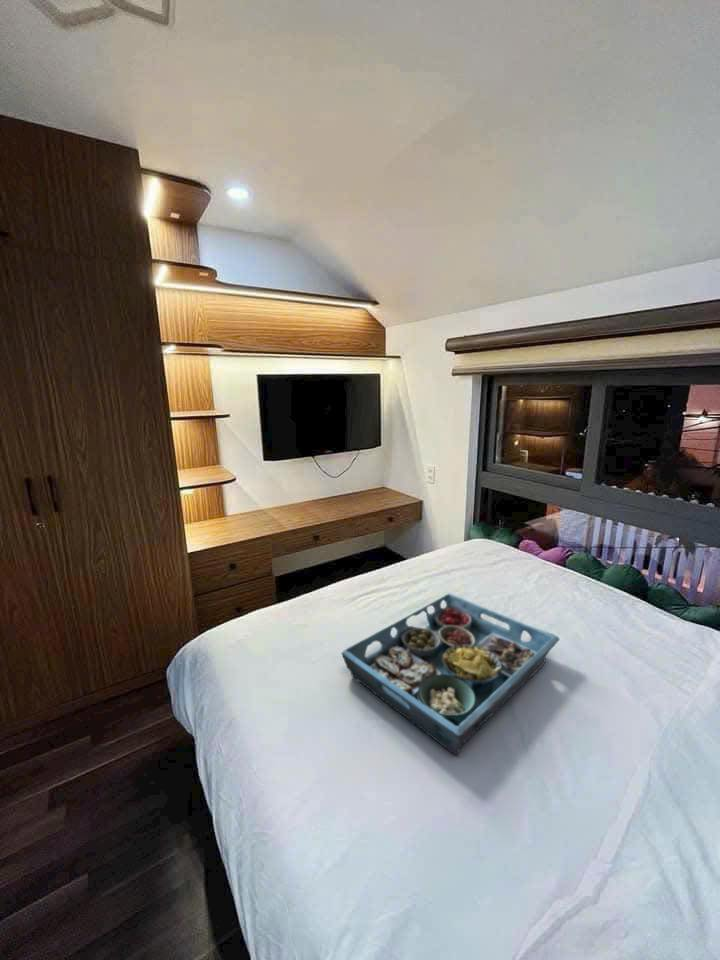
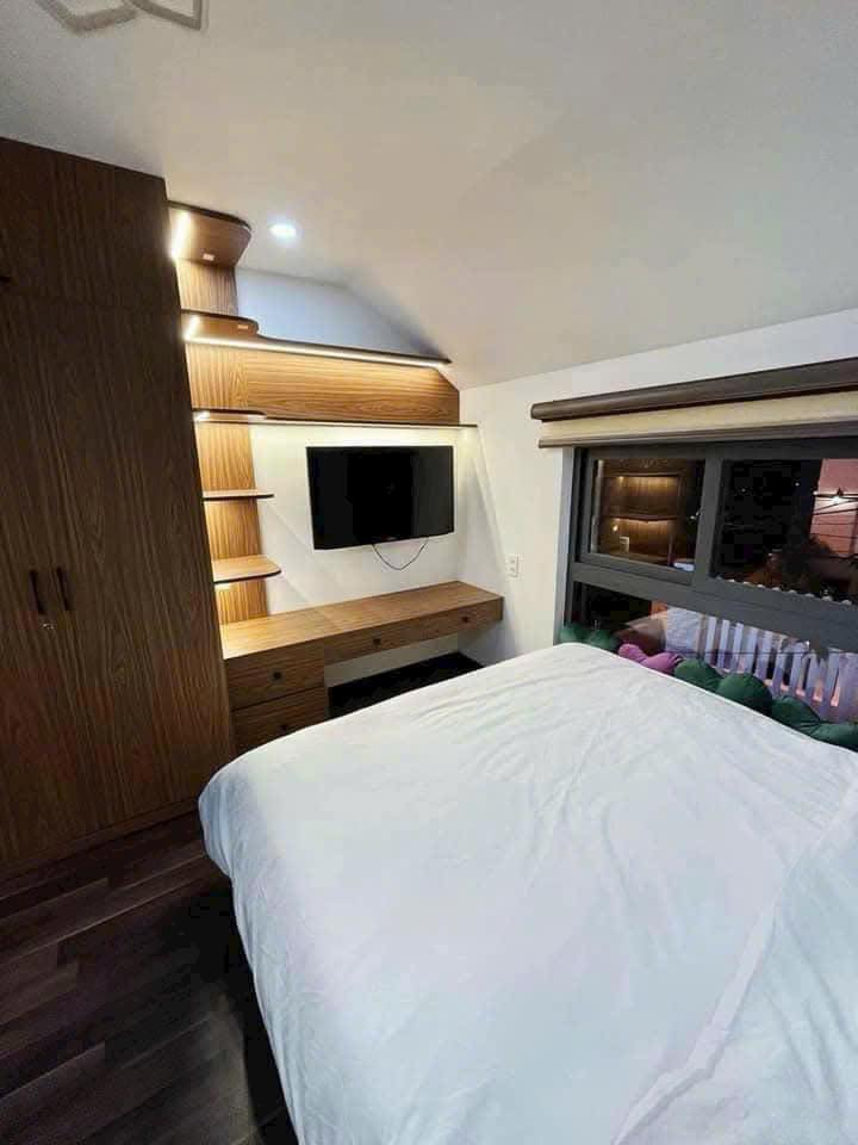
- serving tray [340,592,561,755]
